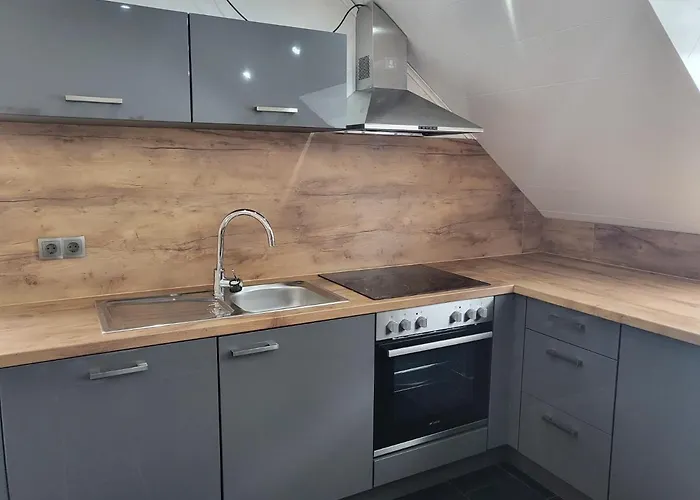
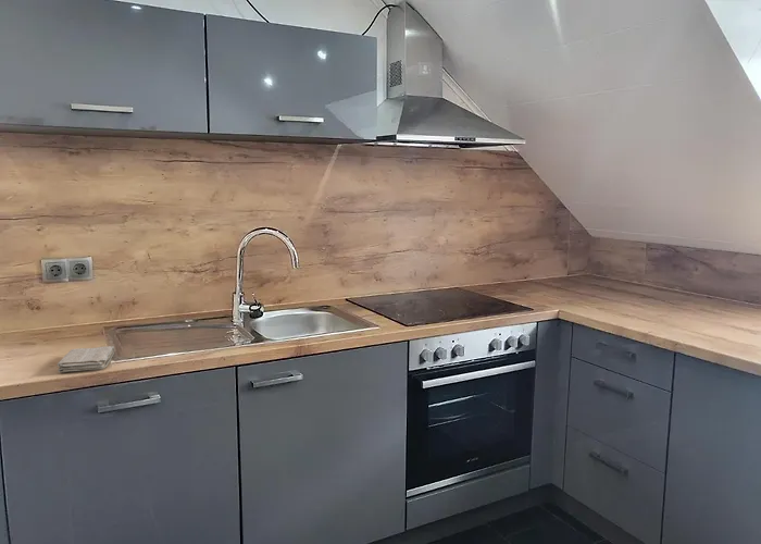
+ washcloth [57,345,115,373]
